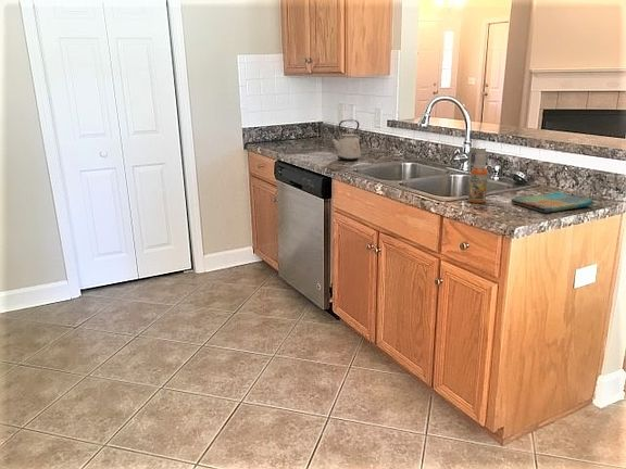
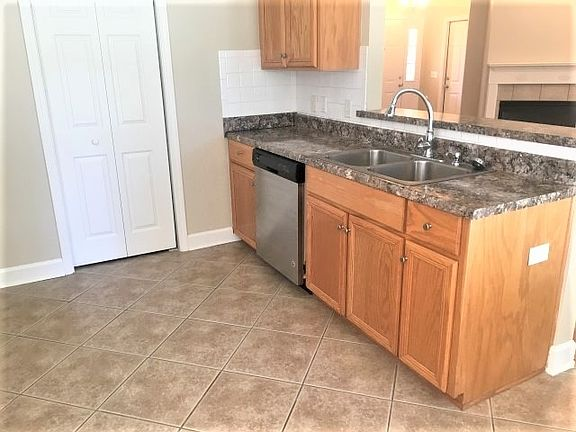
- dish towel [511,191,594,214]
- spray bottle [467,145,489,204]
- kettle [330,118,361,162]
